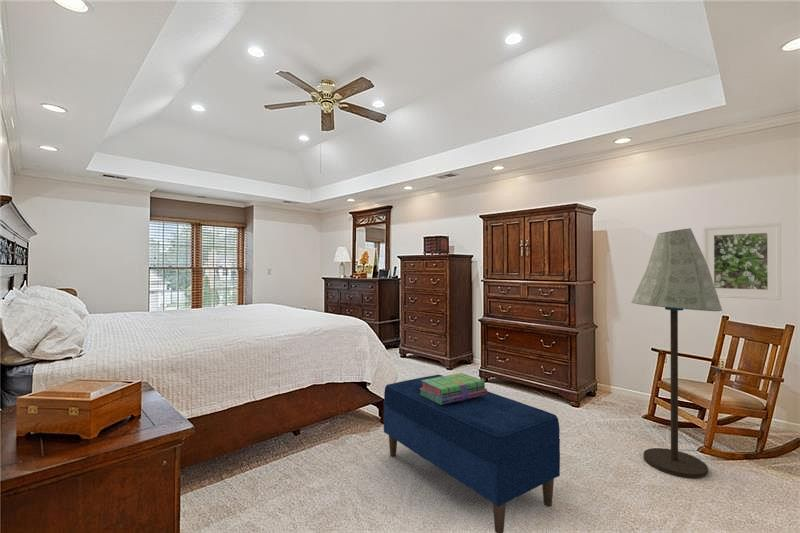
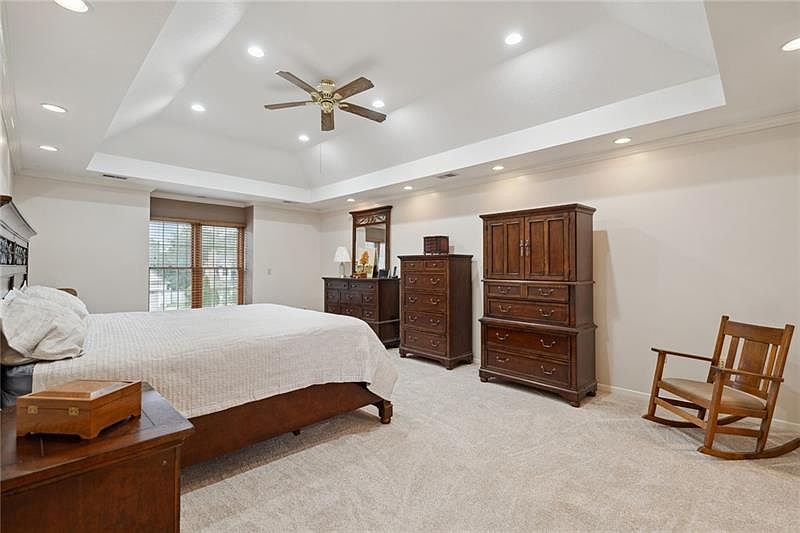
- stack of books [419,372,488,405]
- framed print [702,221,782,301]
- floor lamp [630,227,723,479]
- bench [383,374,561,533]
